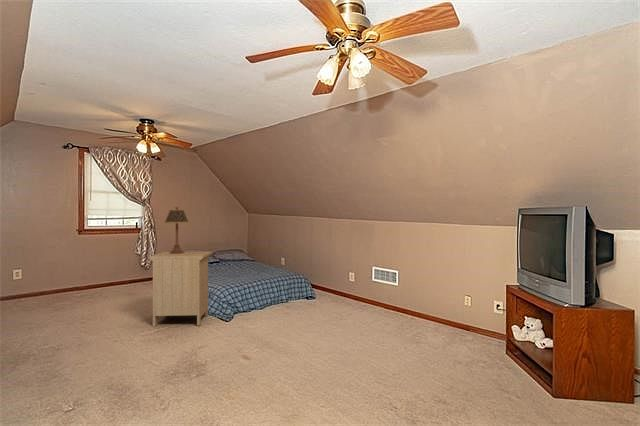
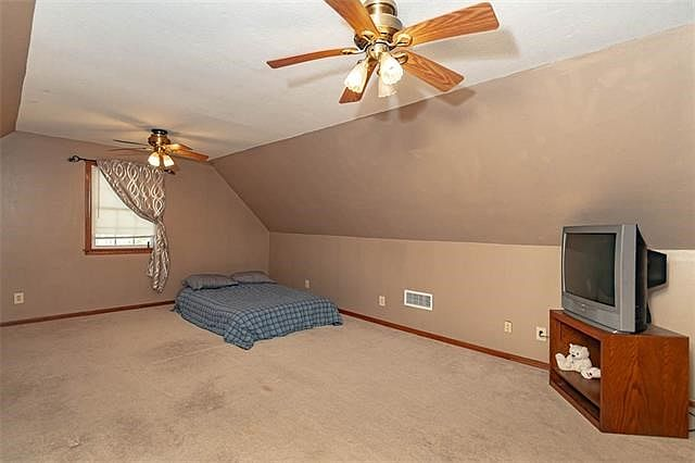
- nightstand [148,251,213,327]
- table lamp [163,206,190,254]
